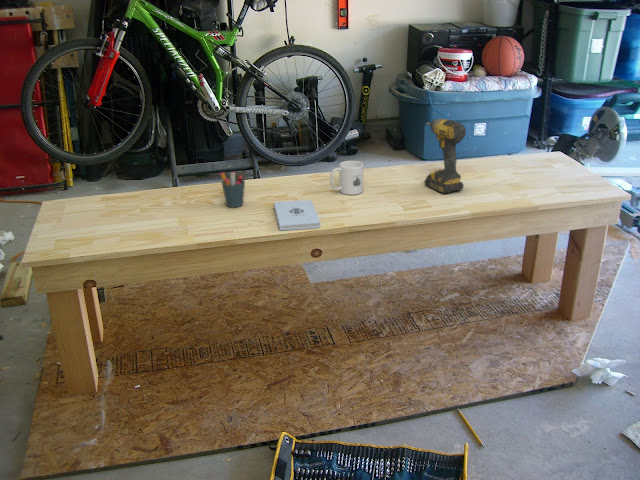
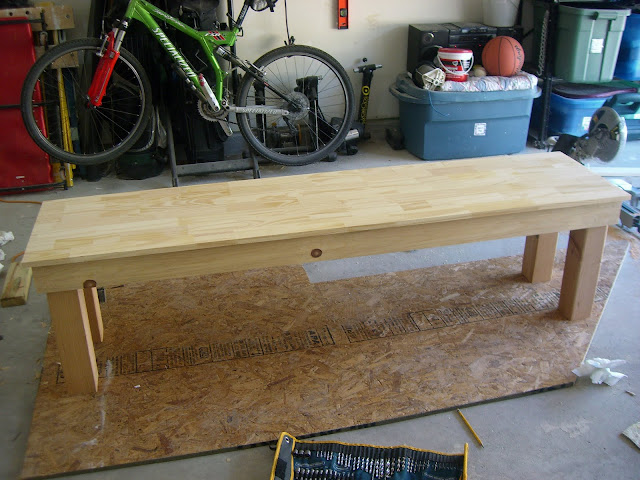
- pen holder [219,171,246,208]
- power drill [424,118,467,195]
- mug [329,160,364,196]
- notepad [273,199,321,231]
